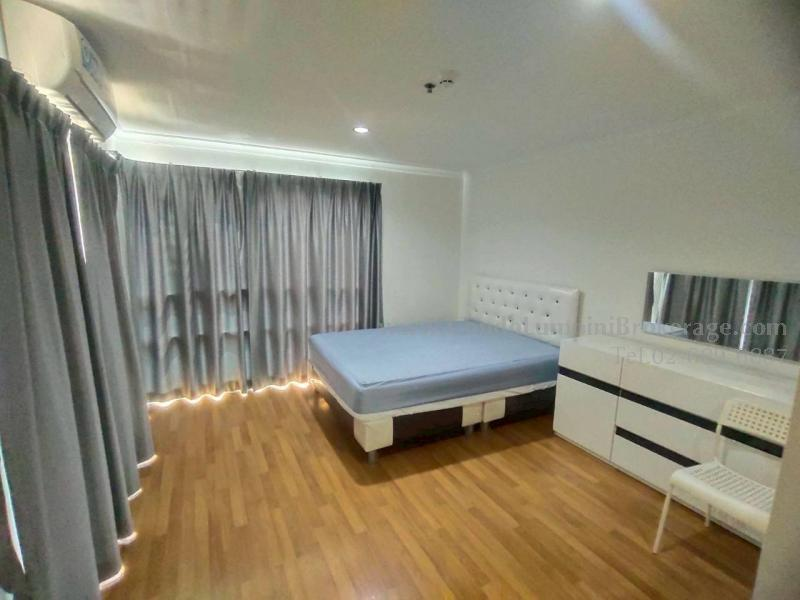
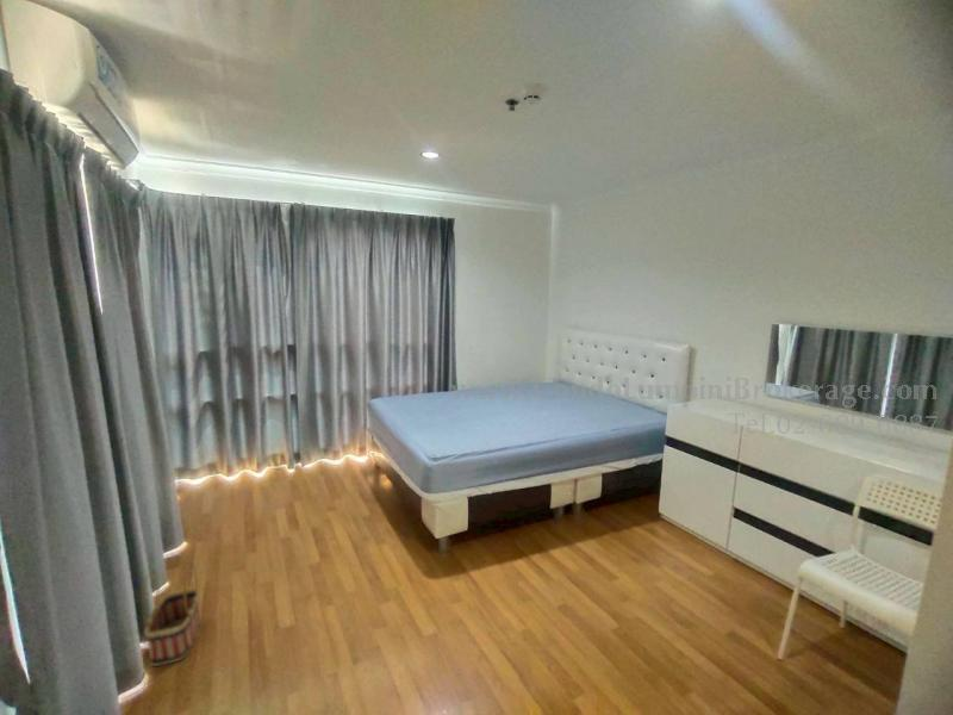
+ basket [141,564,201,667]
